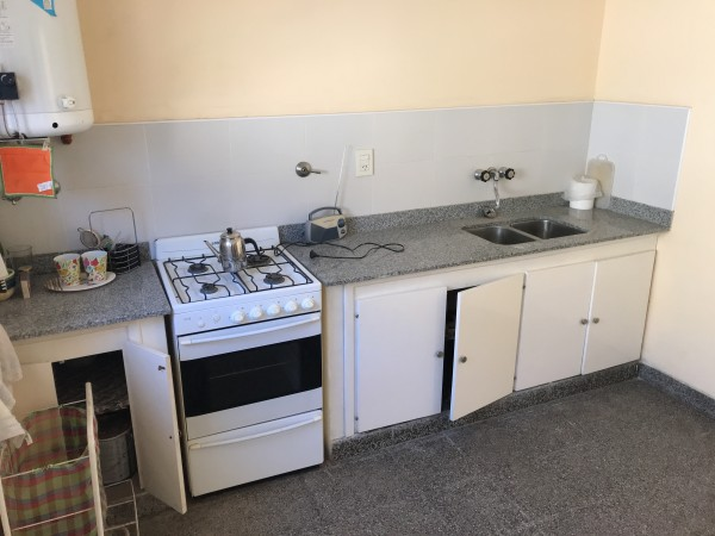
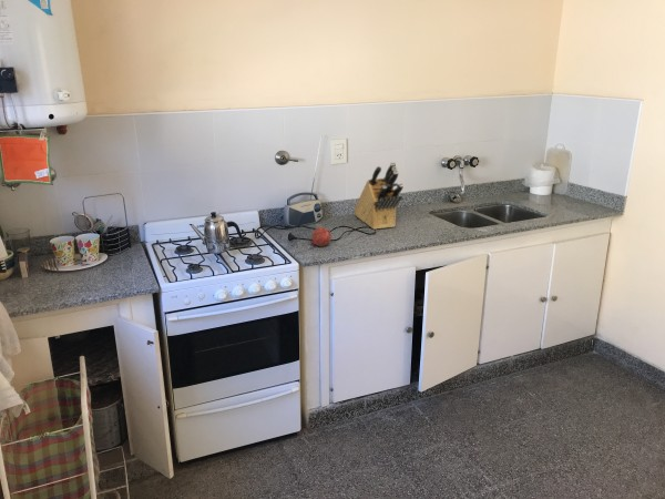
+ knife block [352,161,405,231]
+ fruit [309,226,332,247]
